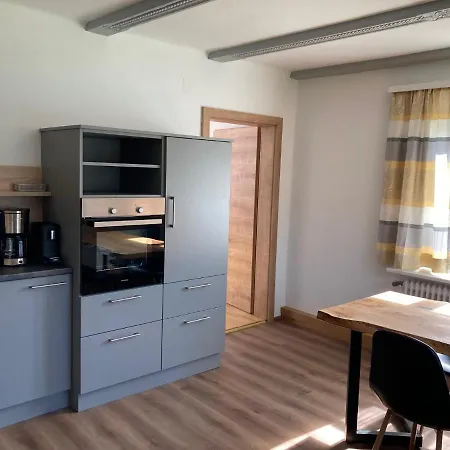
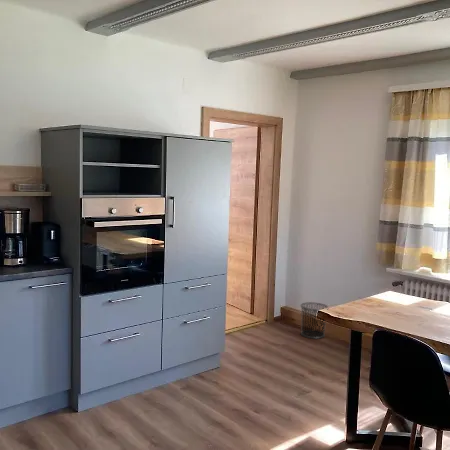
+ waste bin [299,301,329,339]
